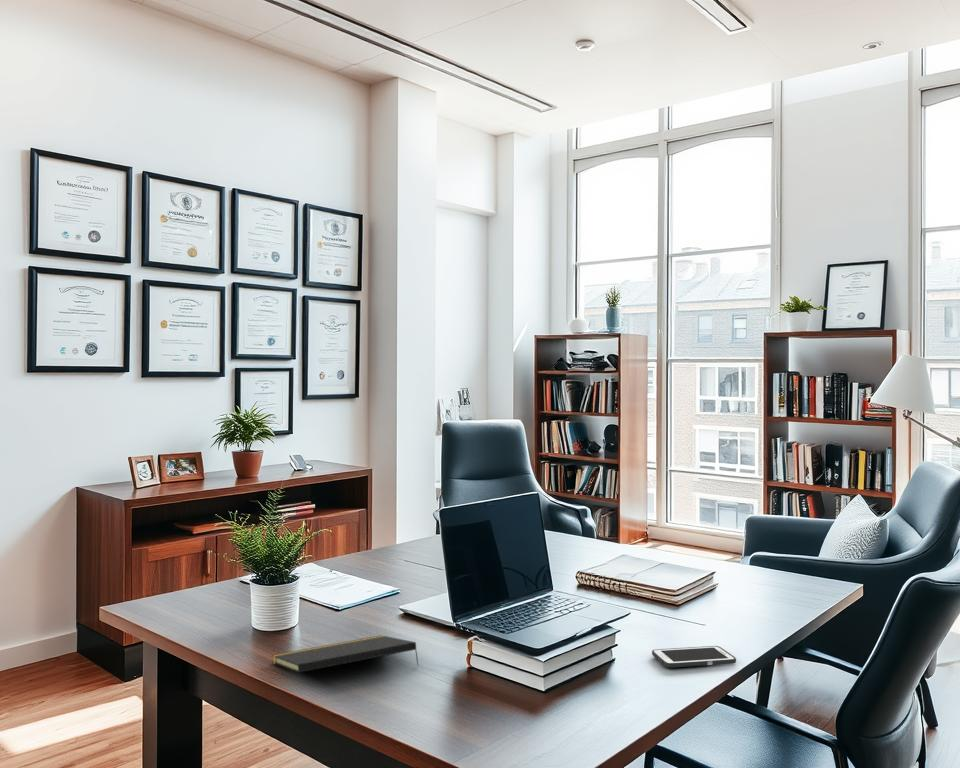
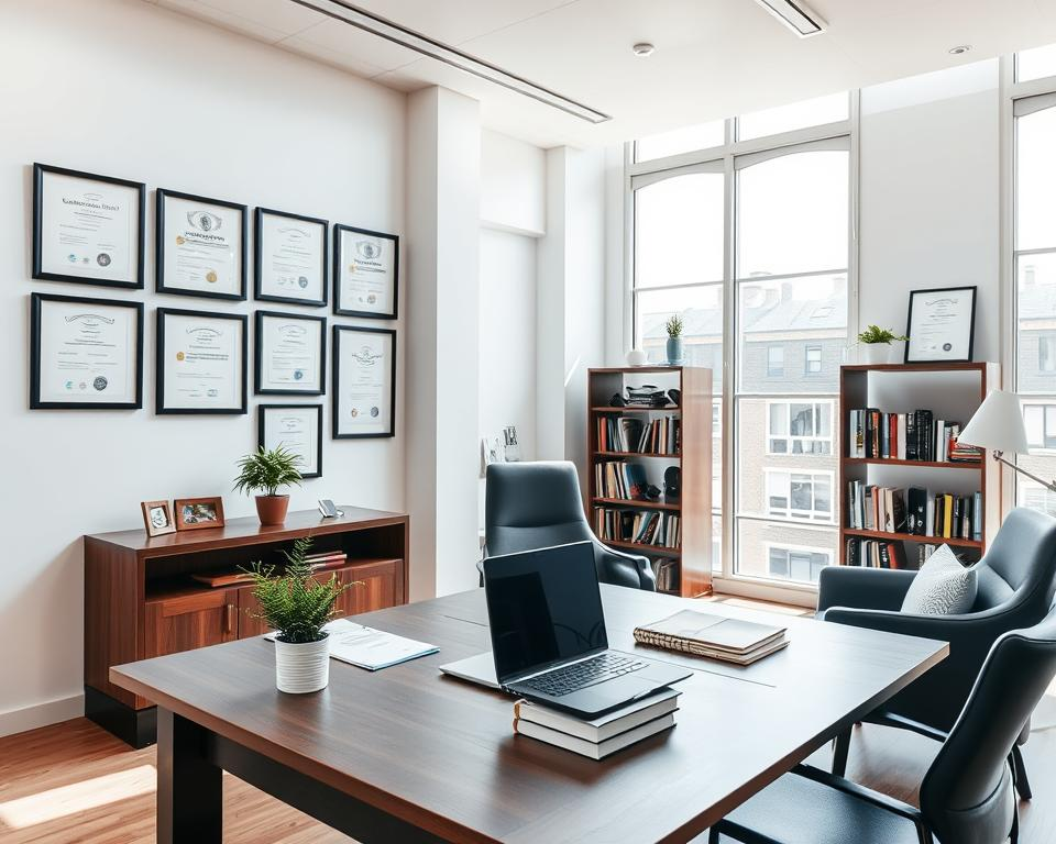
- cell phone [651,645,737,668]
- notepad [271,634,420,674]
